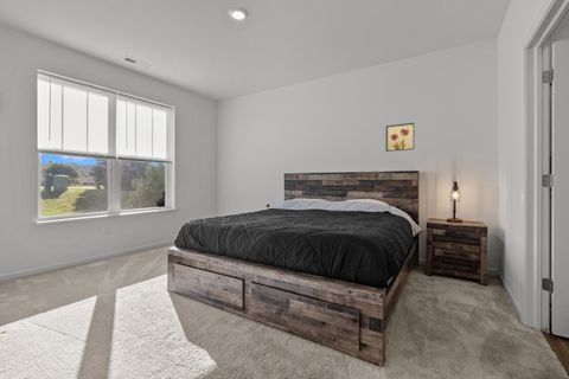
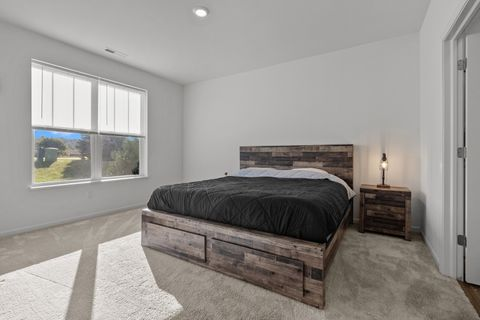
- wall art [385,122,415,153]
